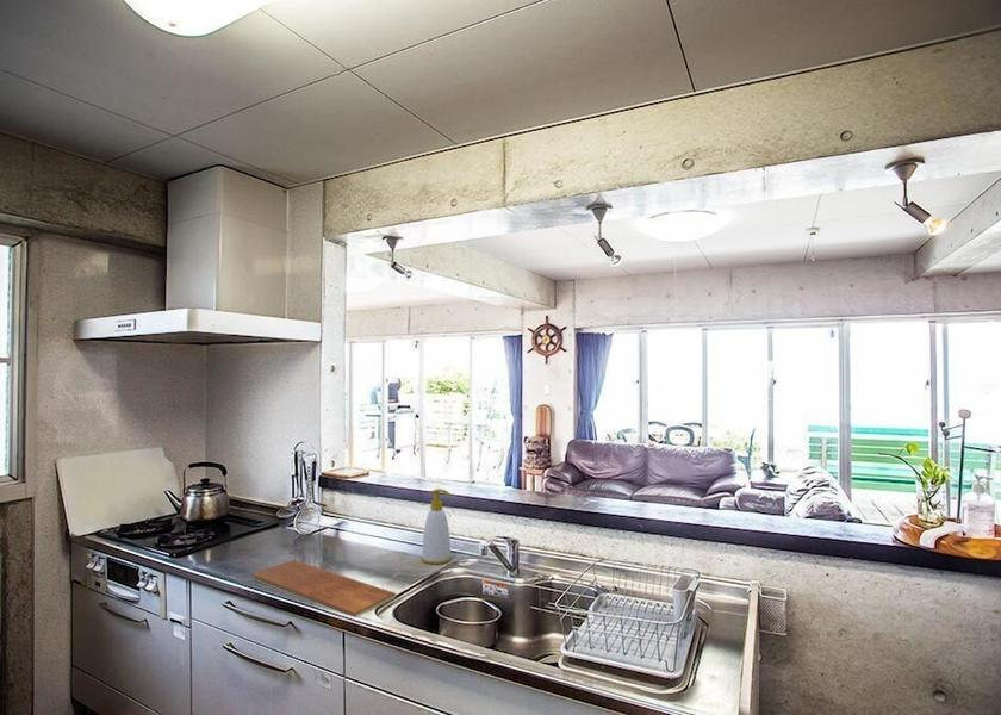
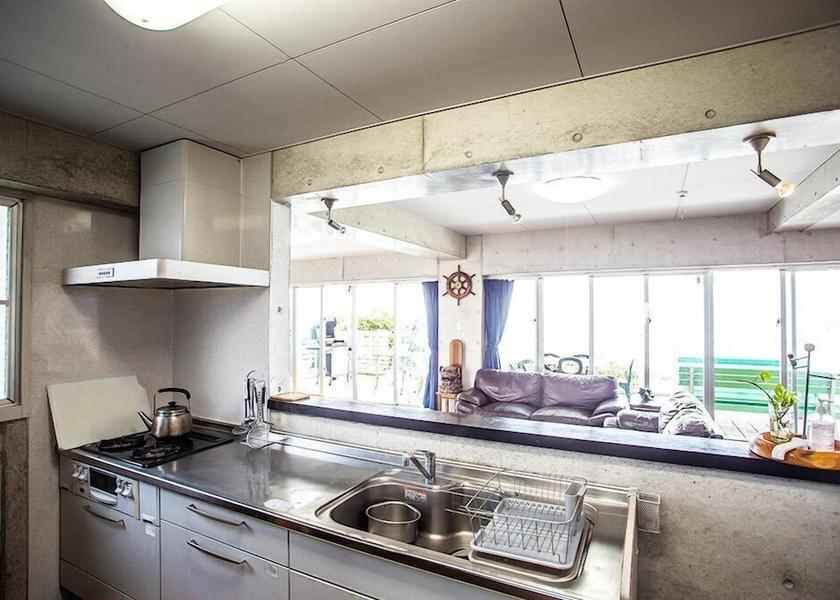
- chopping board [250,559,398,617]
- soap bottle [421,487,453,565]
